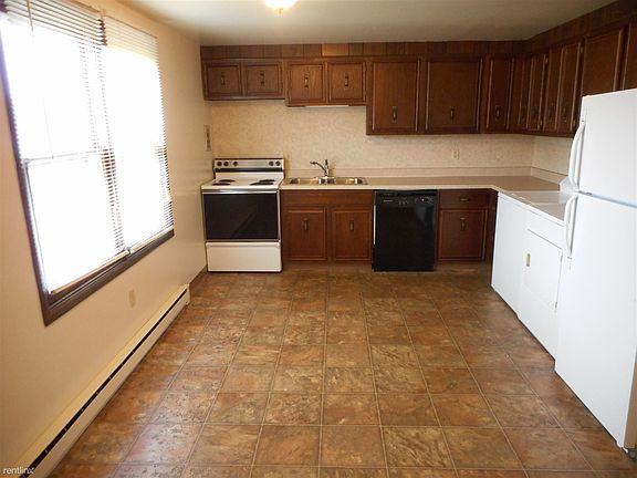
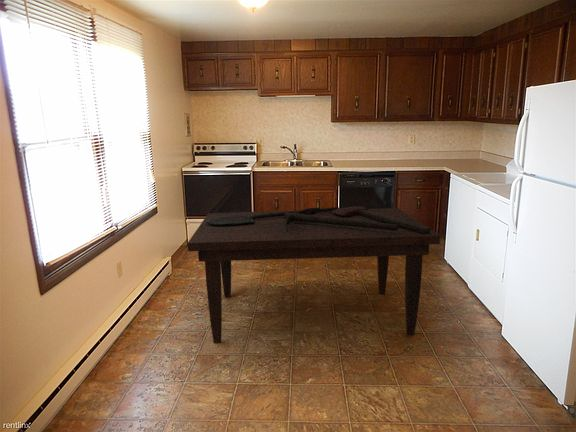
+ dining table [187,205,441,344]
